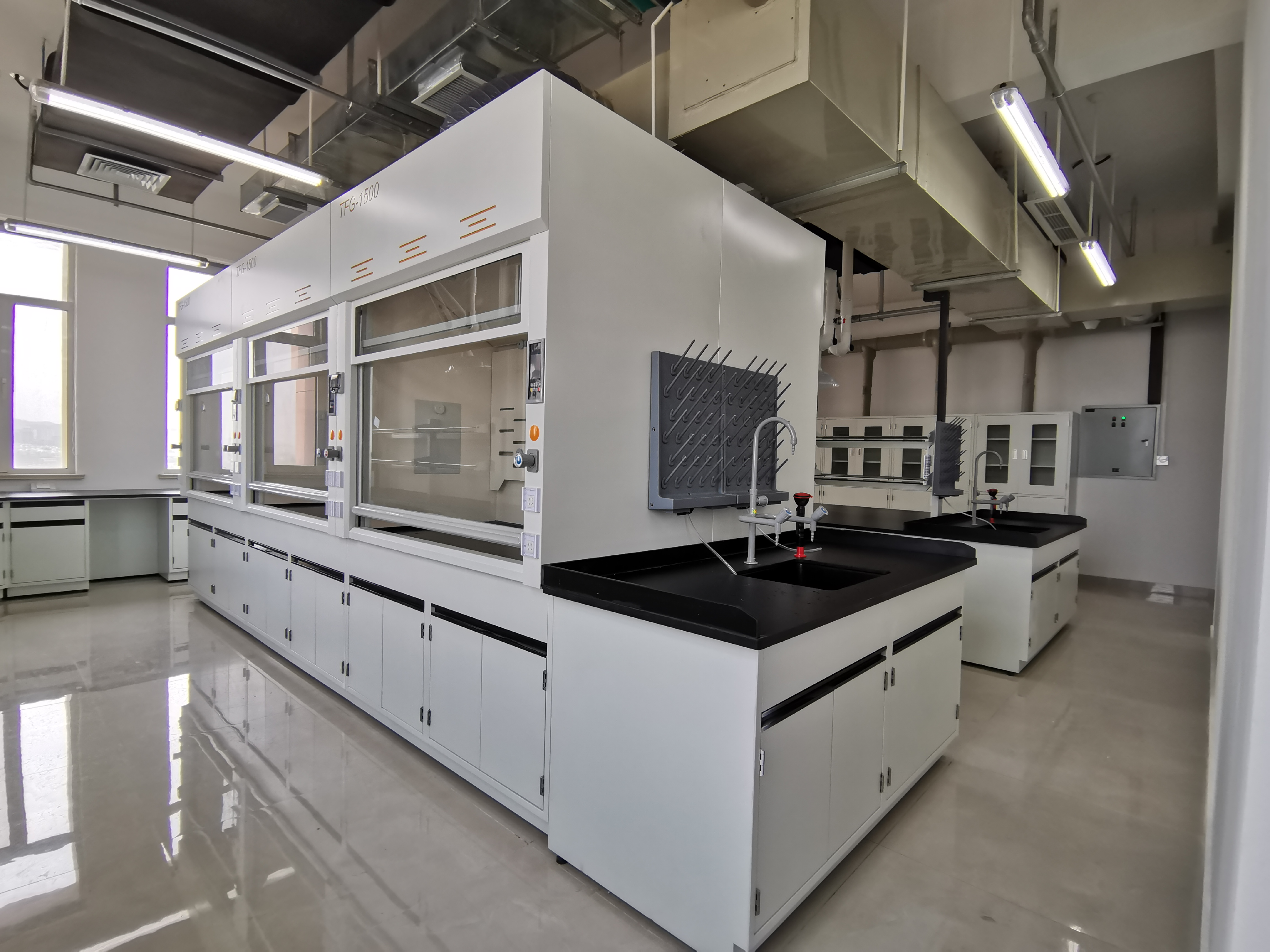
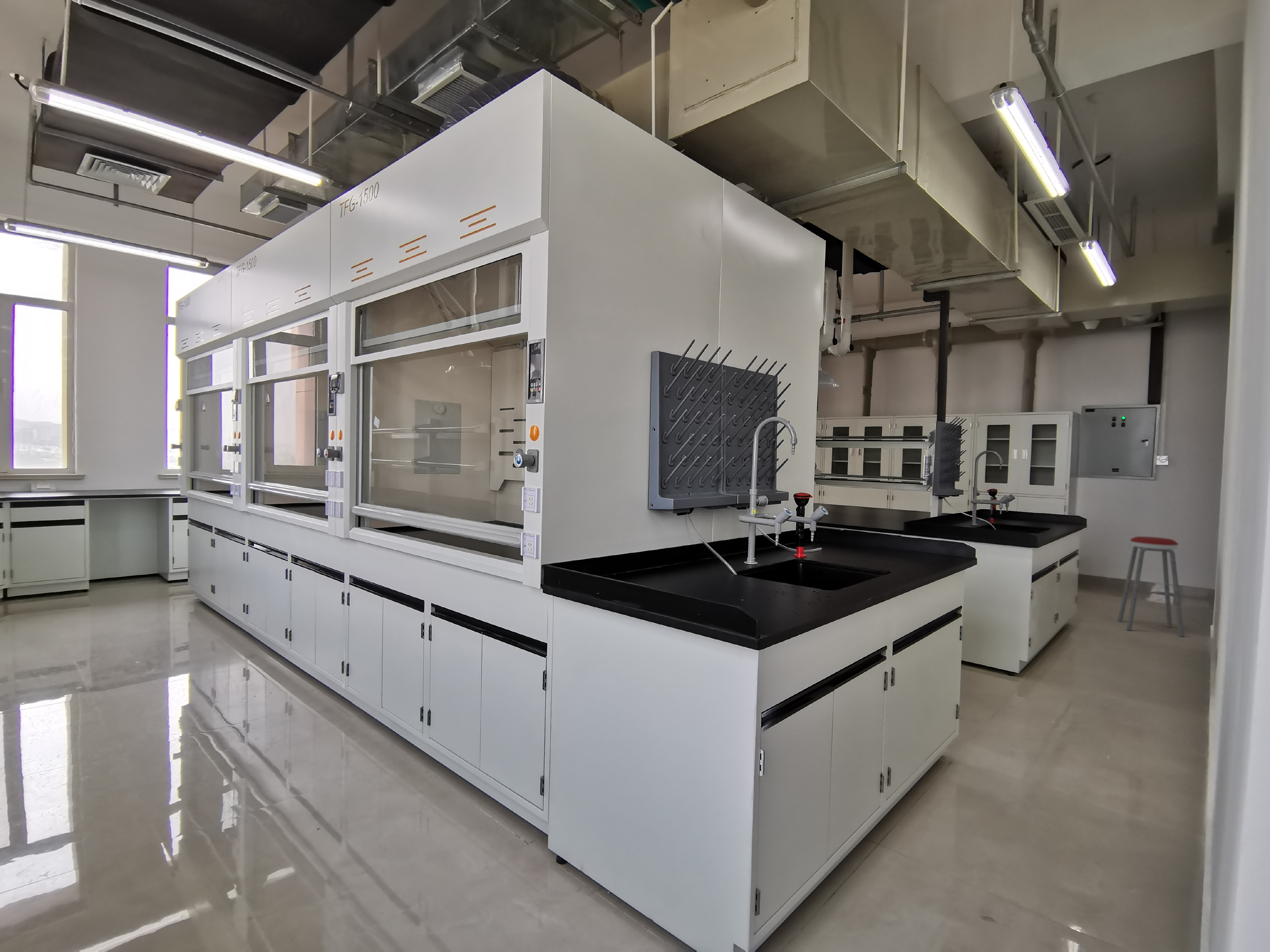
+ music stool [1117,536,1185,637]
